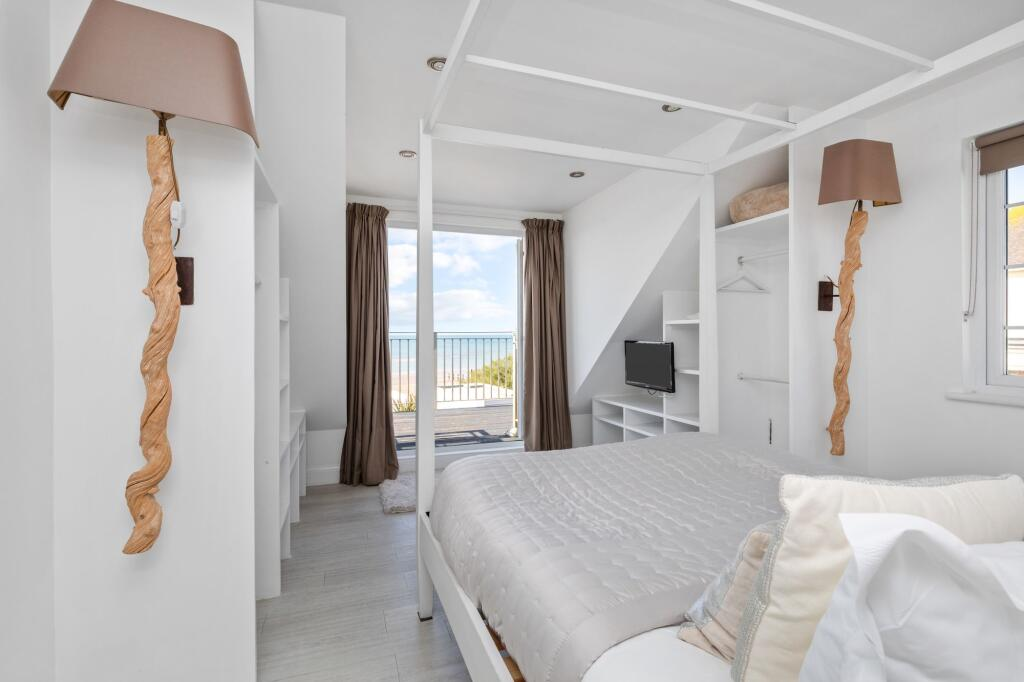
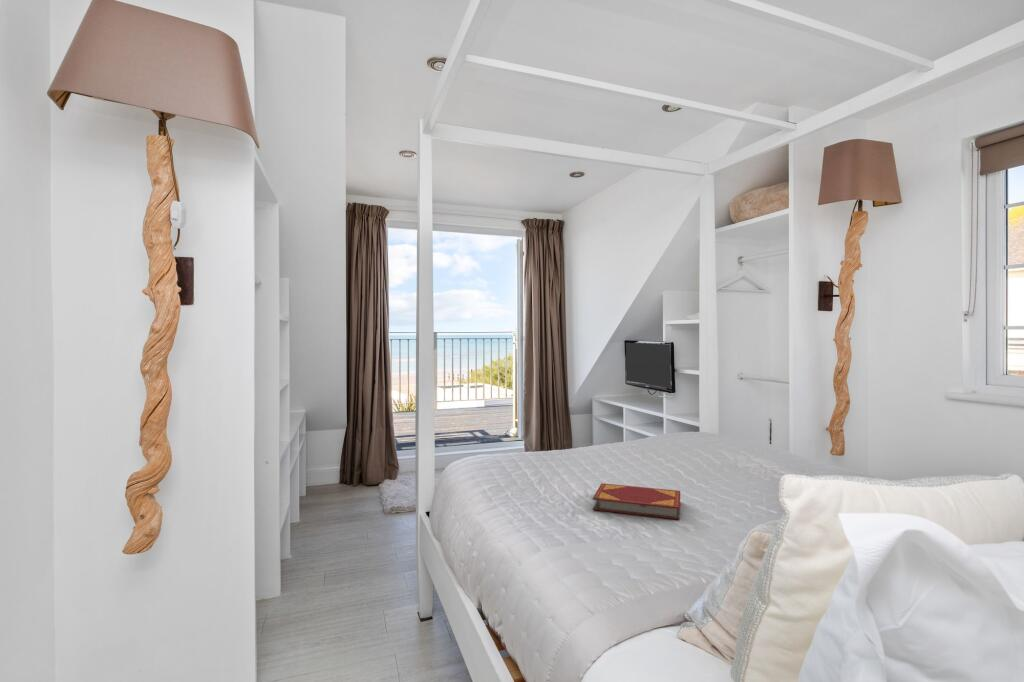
+ hardback book [592,482,681,520]
